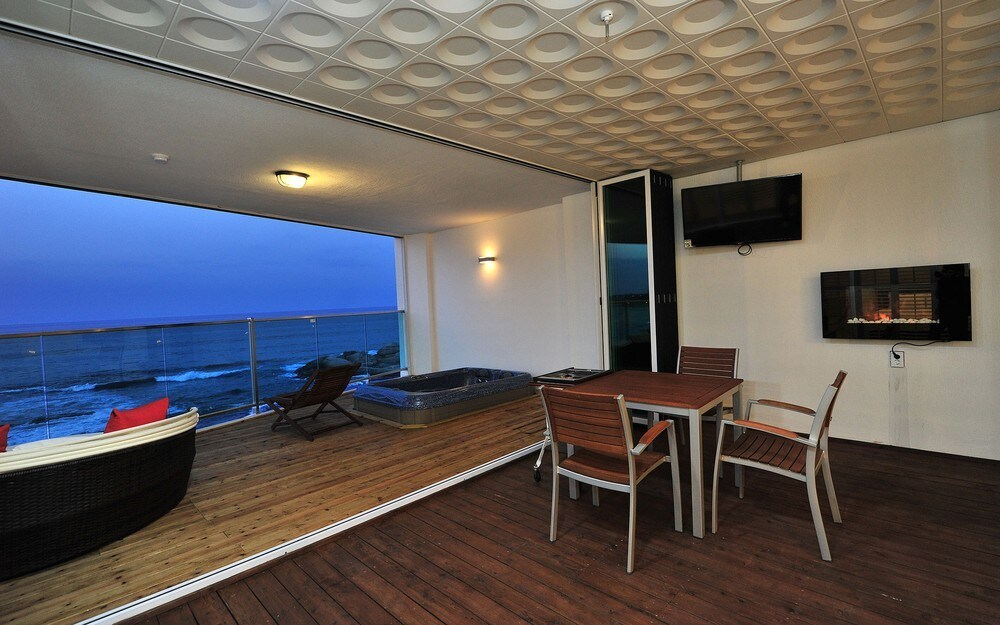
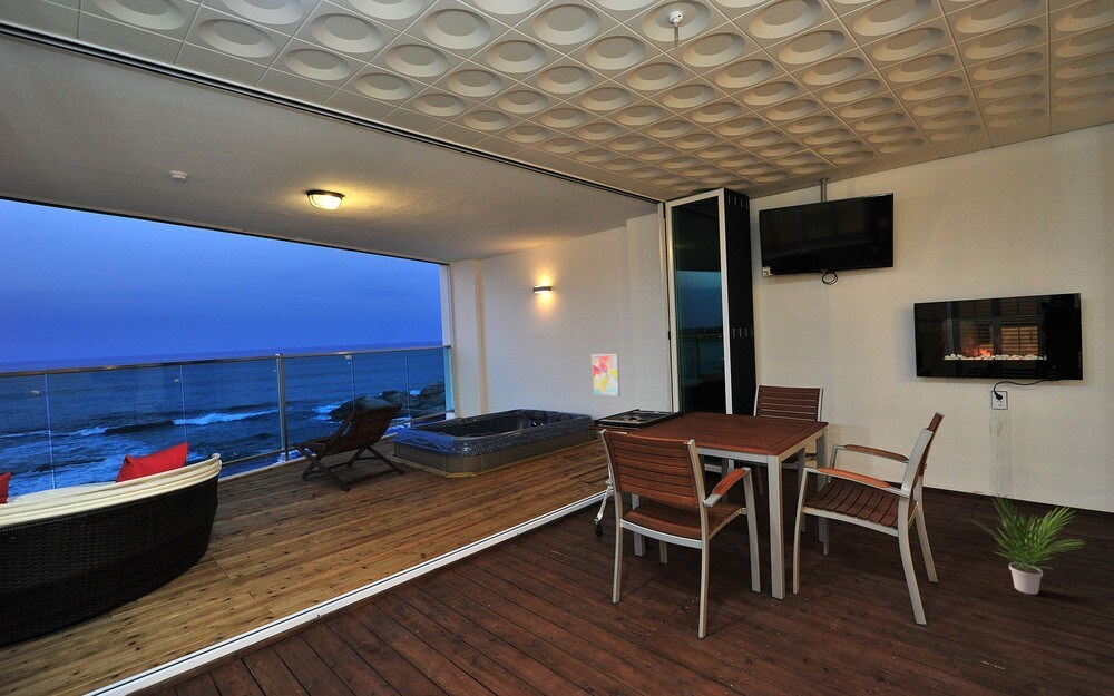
+ wall art [590,353,622,398]
+ potted plant [968,492,1087,596]
